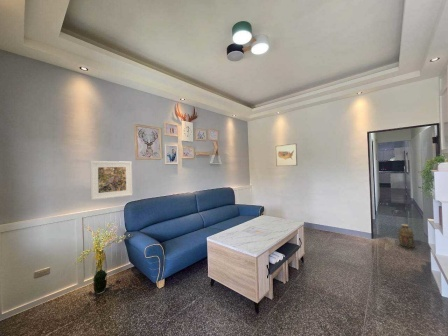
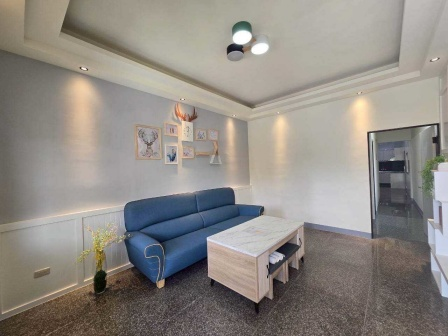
- lantern [397,223,415,248]
- wall art [275,143,298,167]
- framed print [89,160,133,201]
